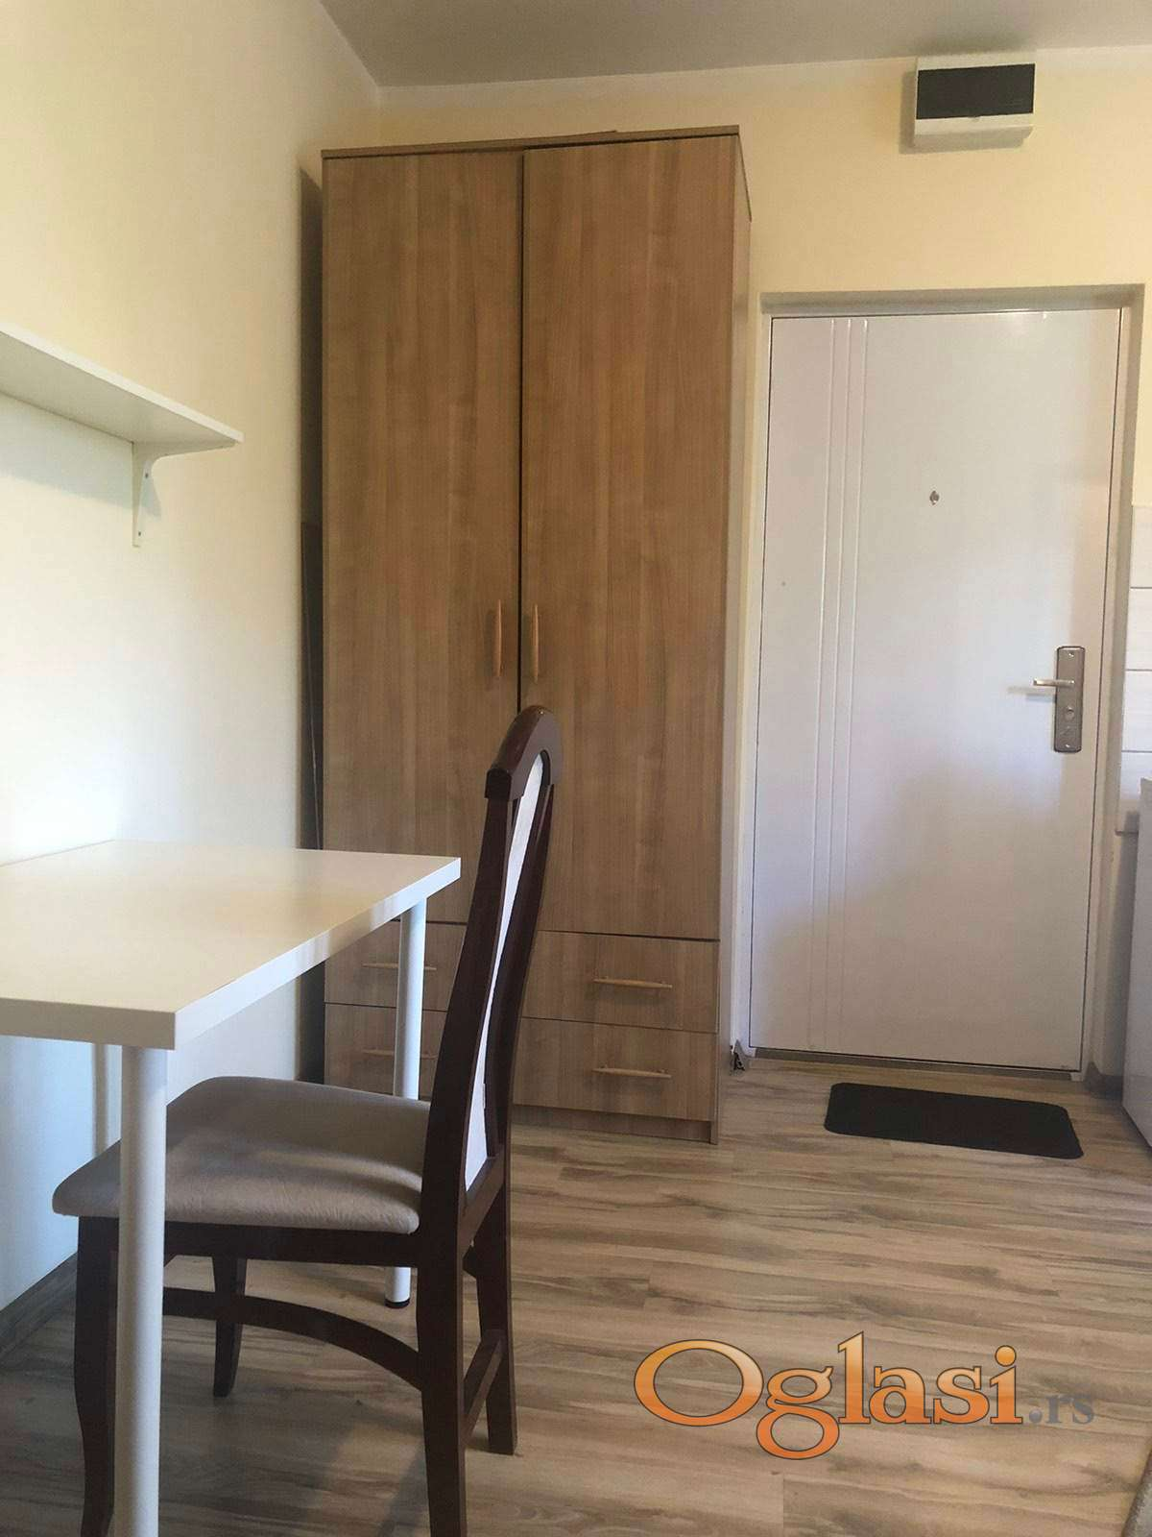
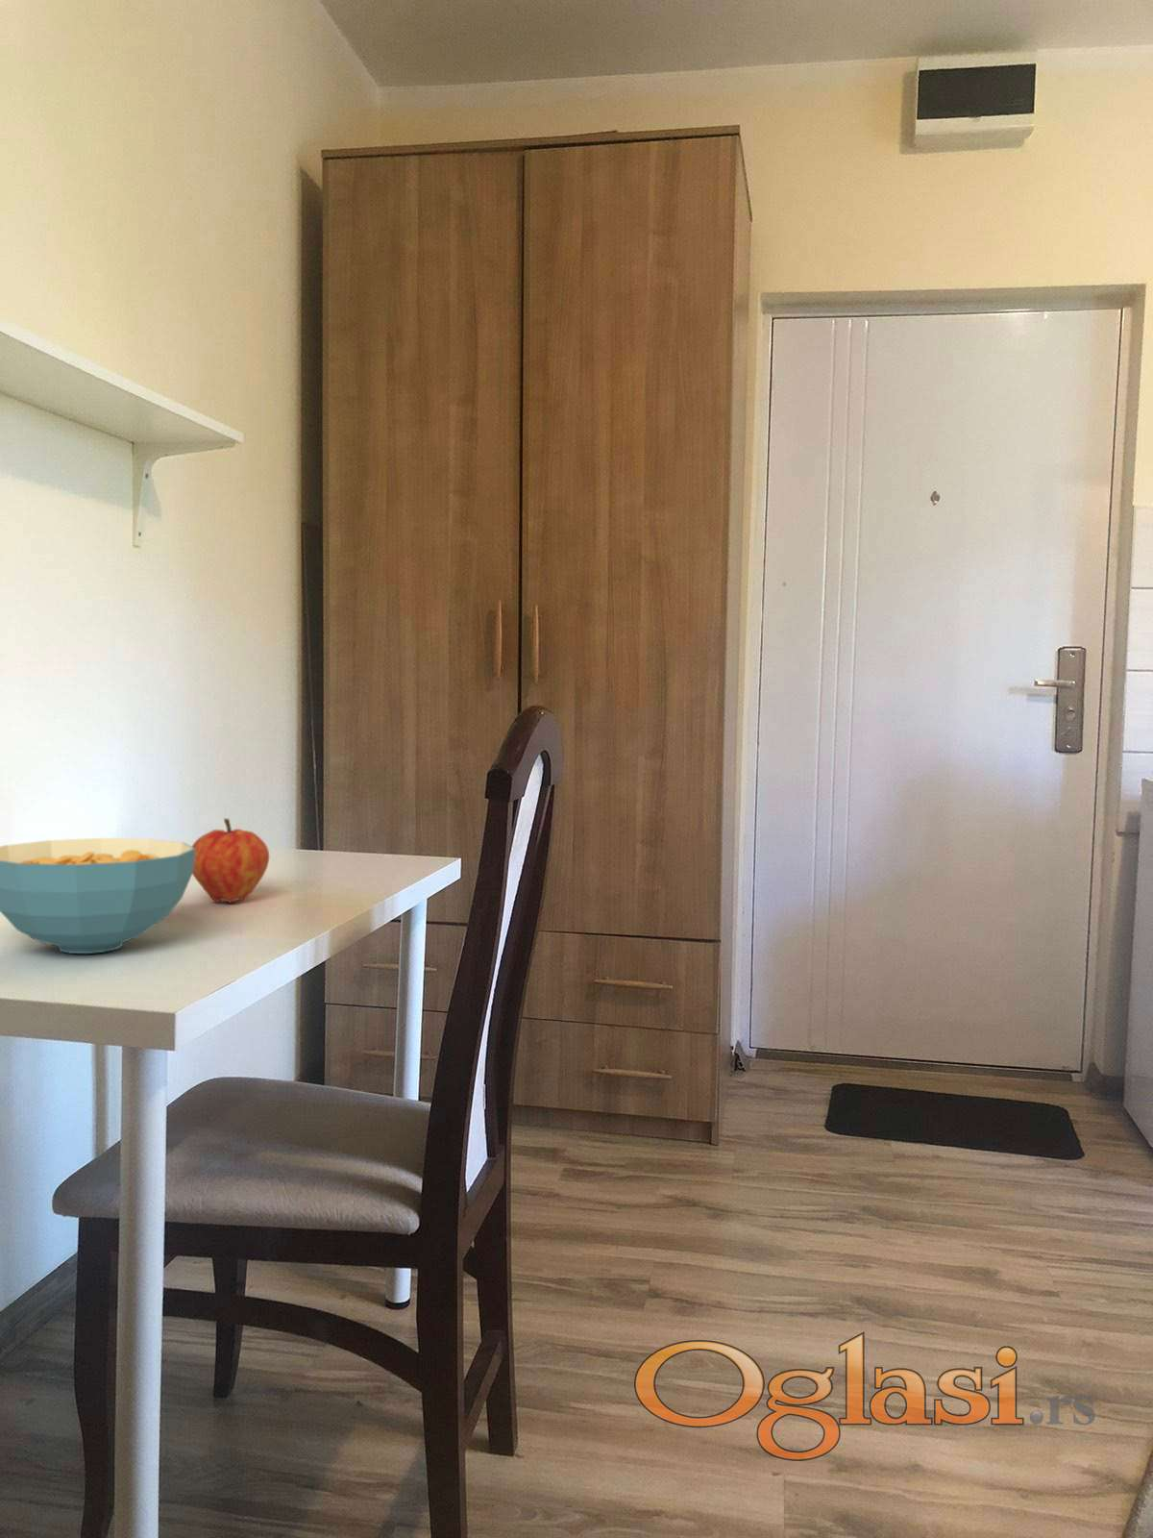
+ fruit [191,817,270,903]
+ cereal bowl [0,837,196,954]
